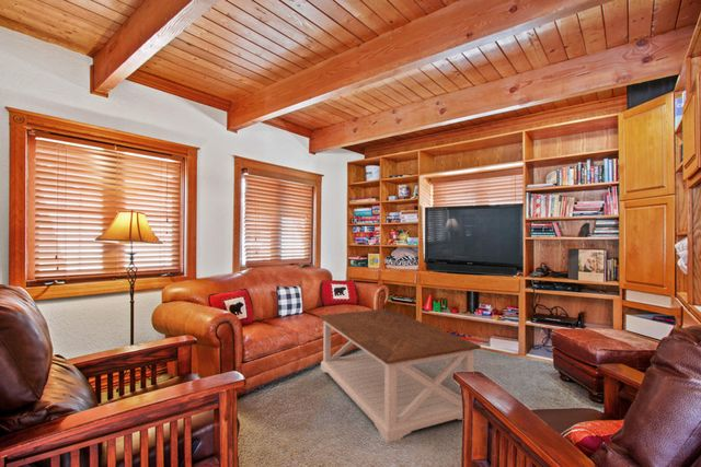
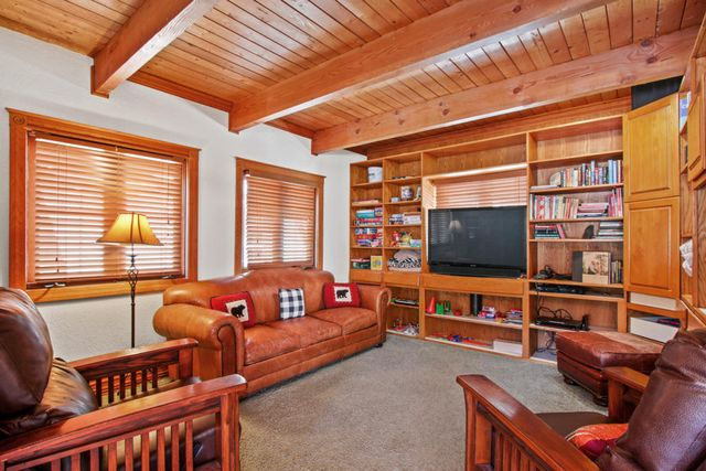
- coffee table [319,307,482,443]
